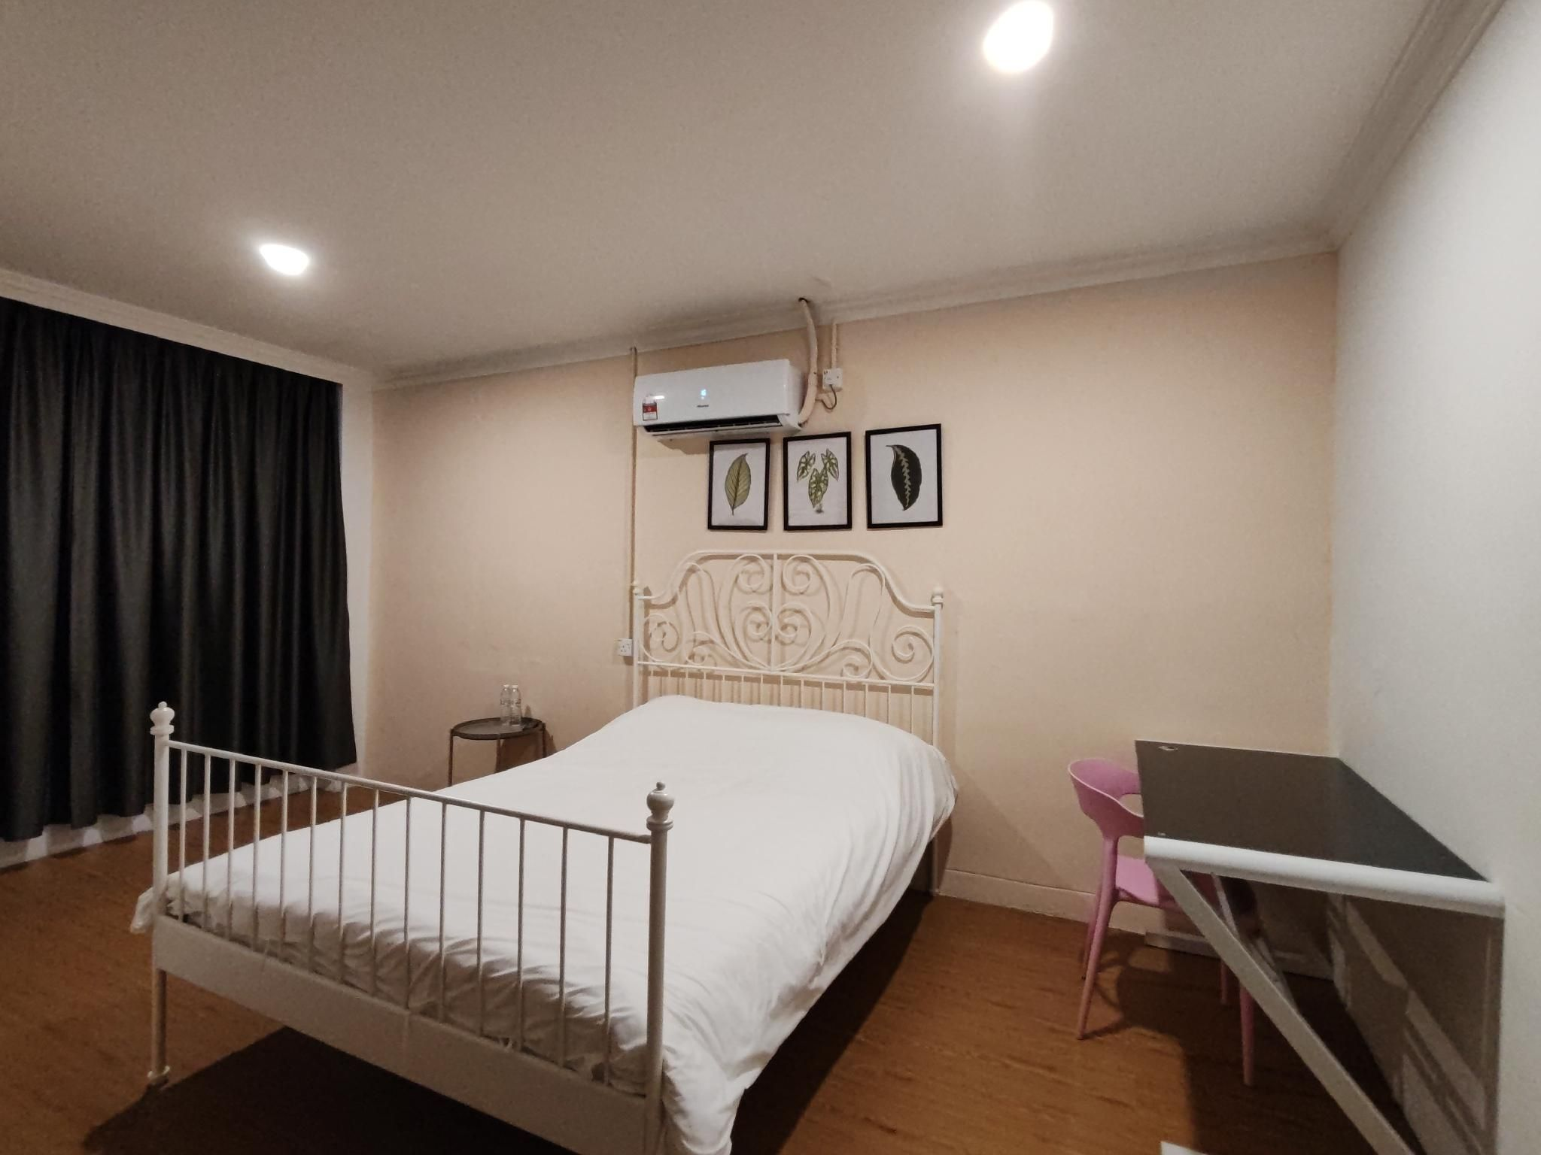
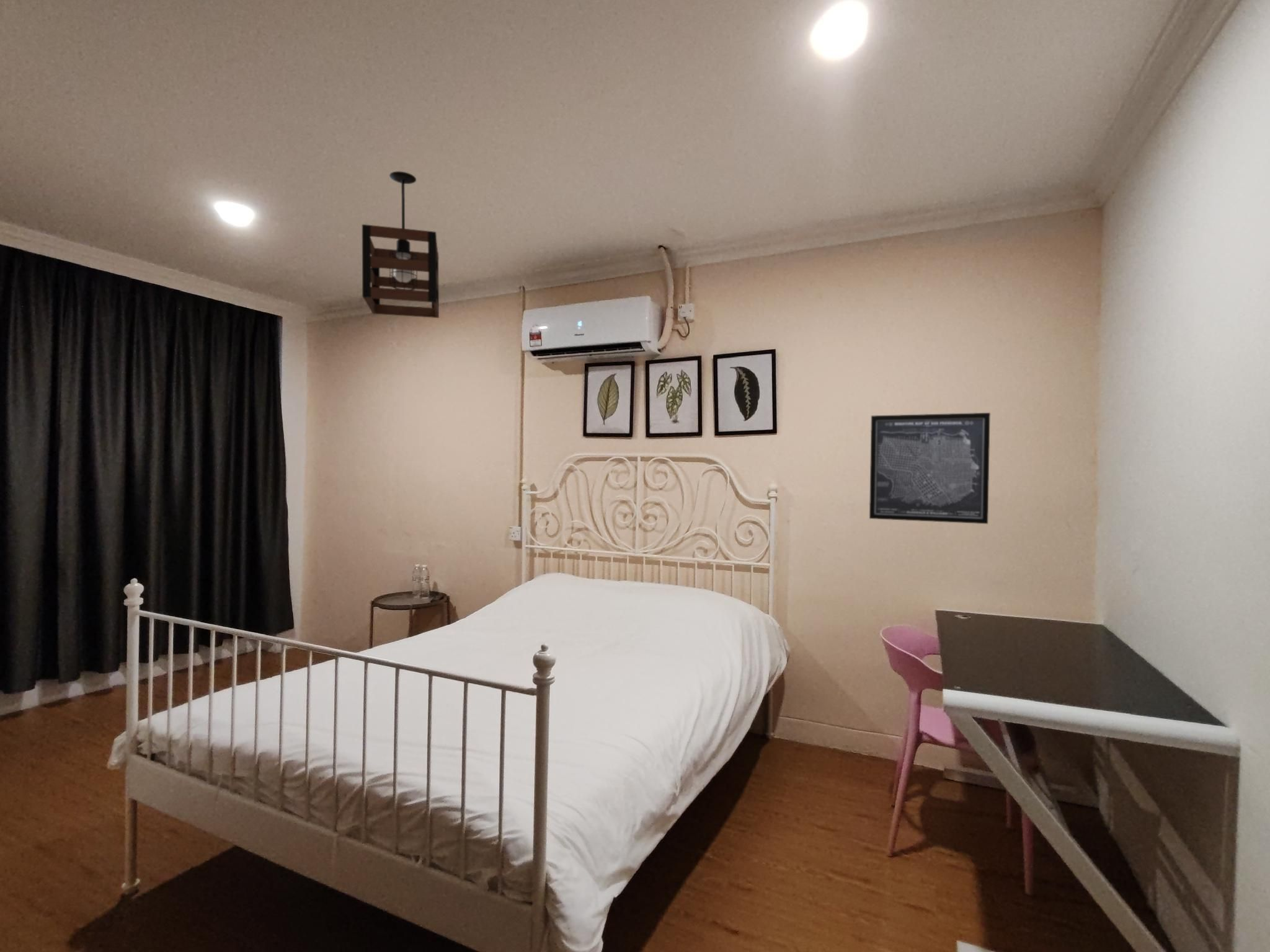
+ wall art [869,412,991,524]
+ pendant light [362,170,440,319]
